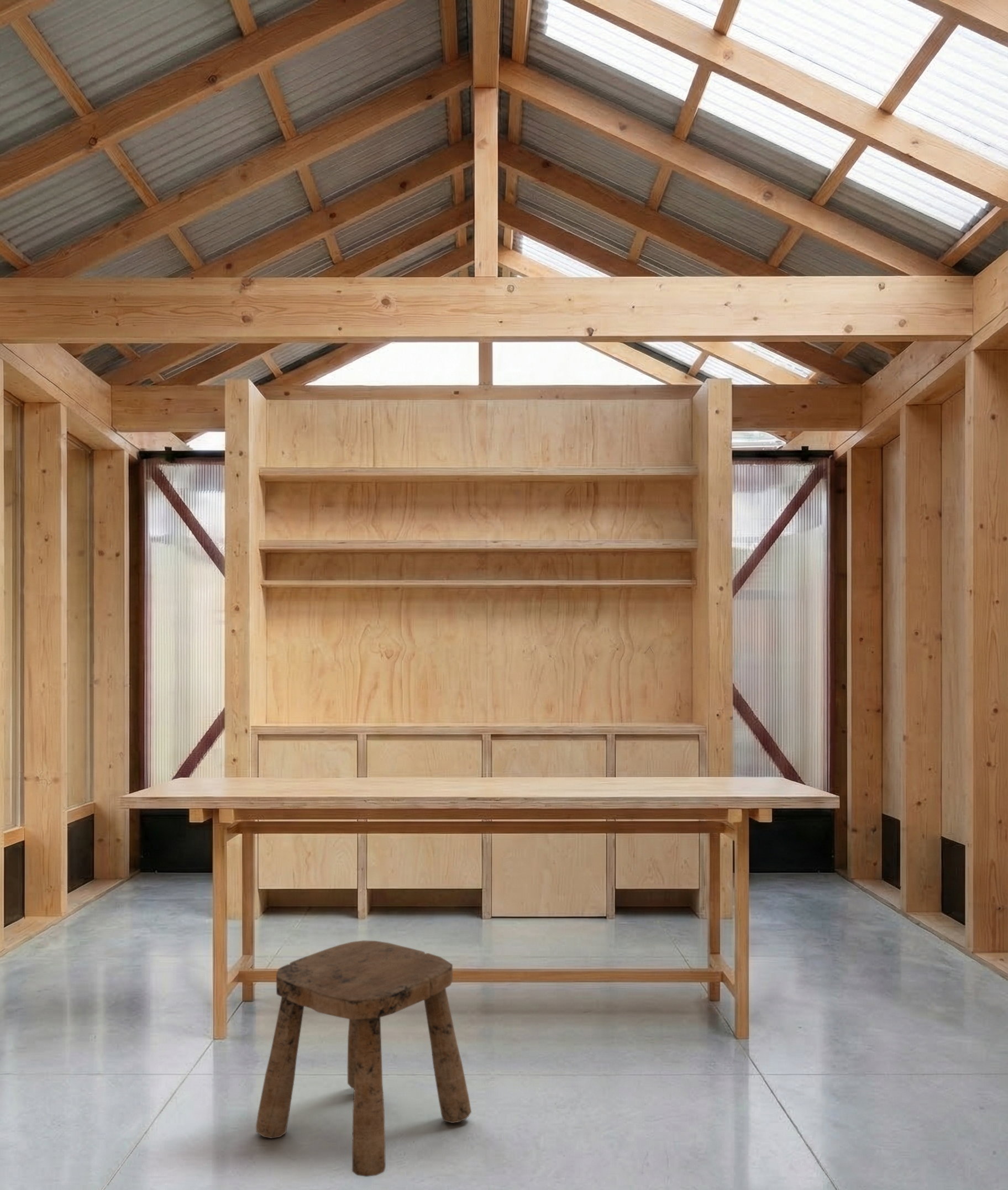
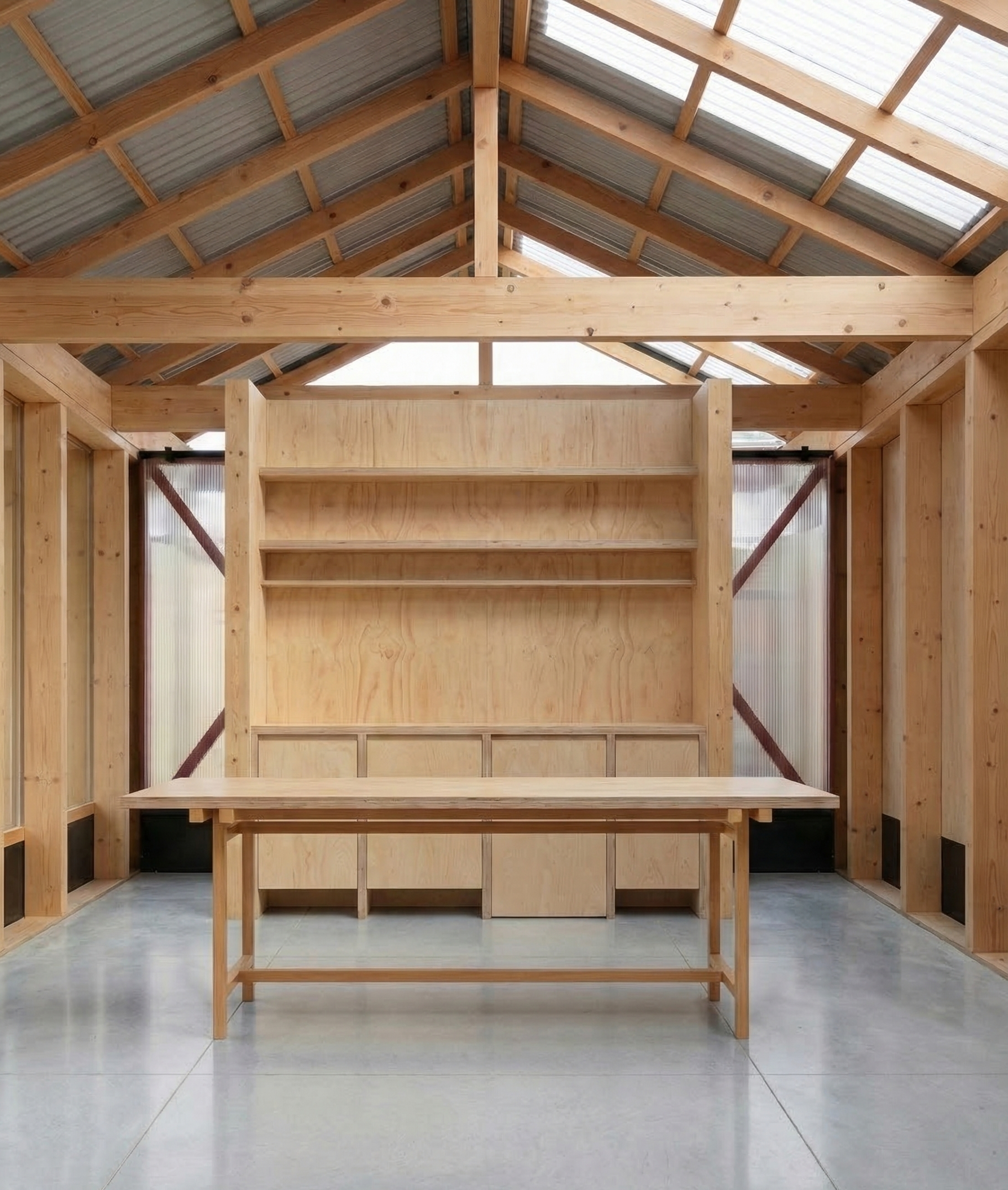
- stool [255,940,472,1177]
